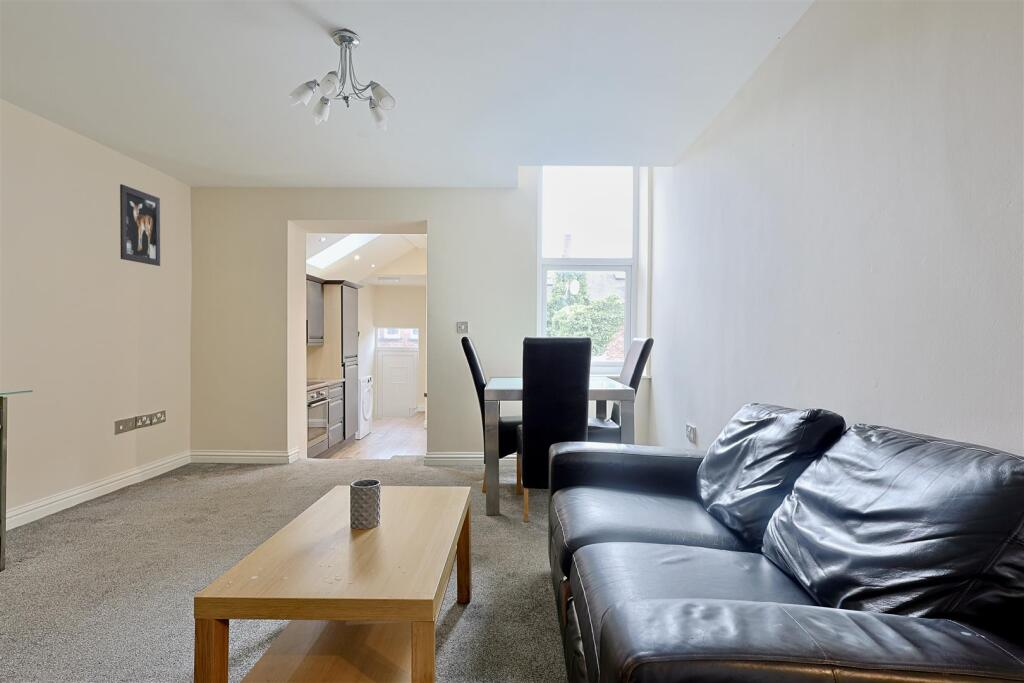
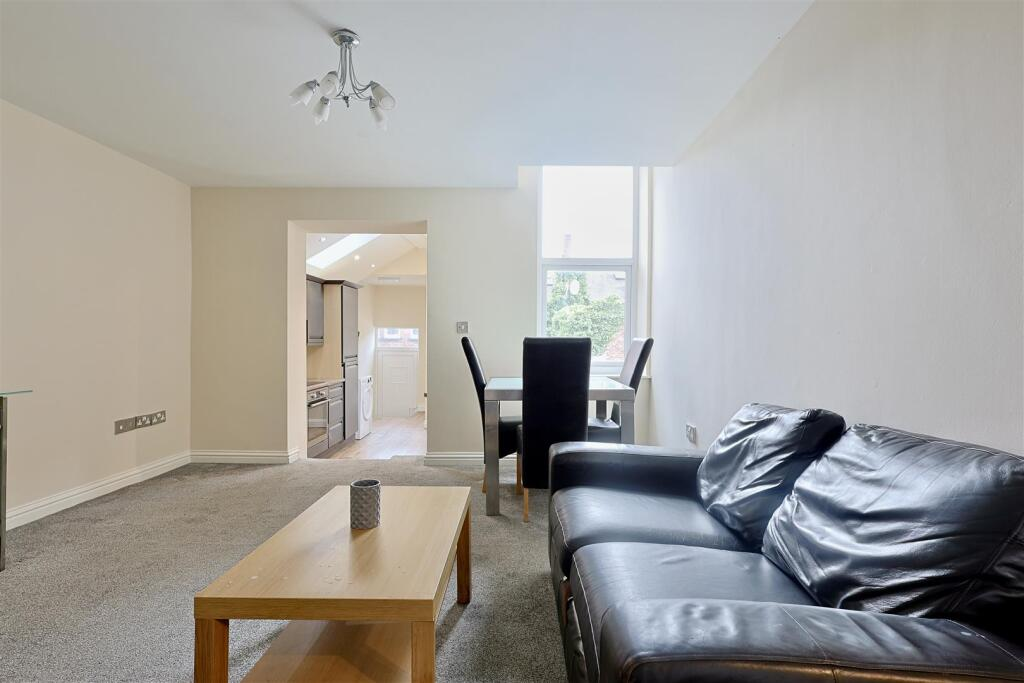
- wall art [119,183,161,267]
